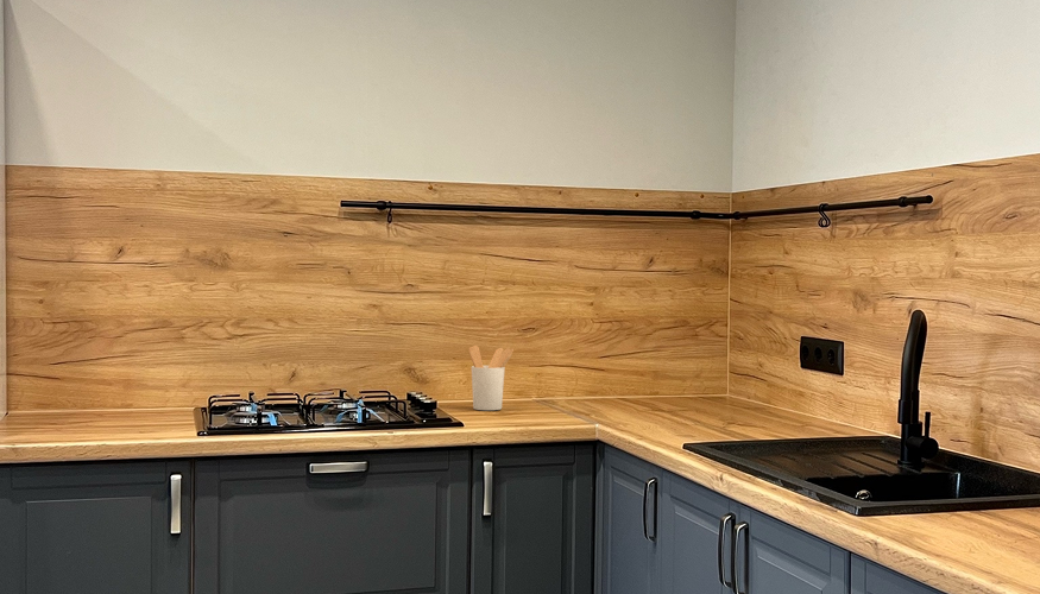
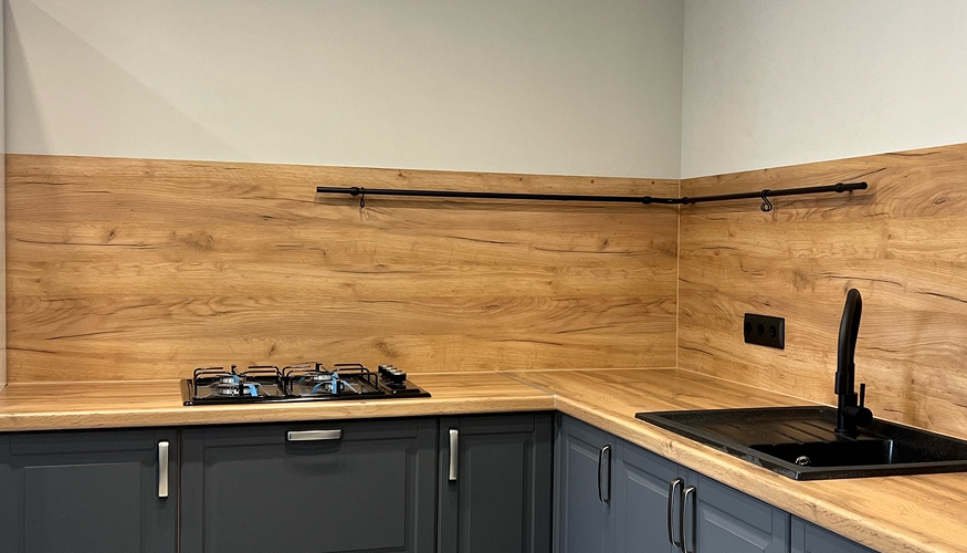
- utensil holder [468,345,515,411]
